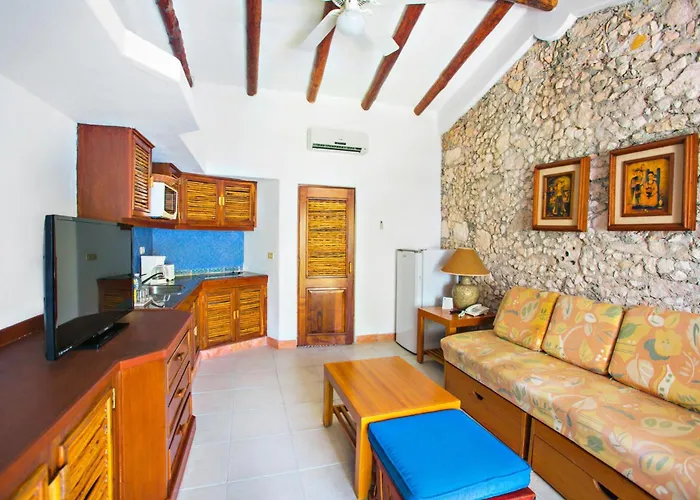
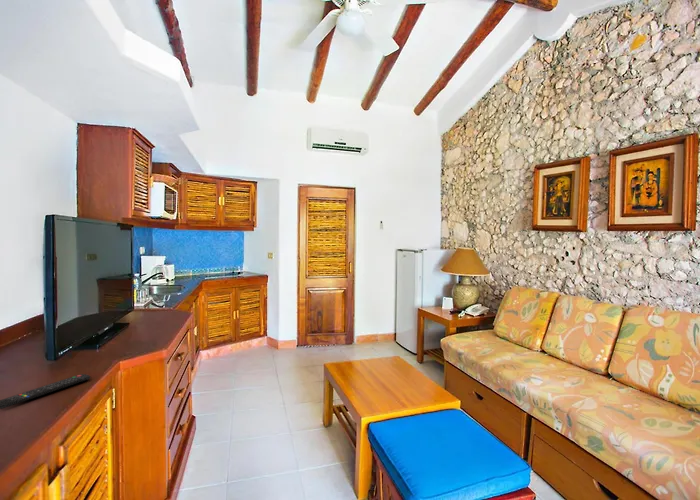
+ remote control [0,373,91,410]
